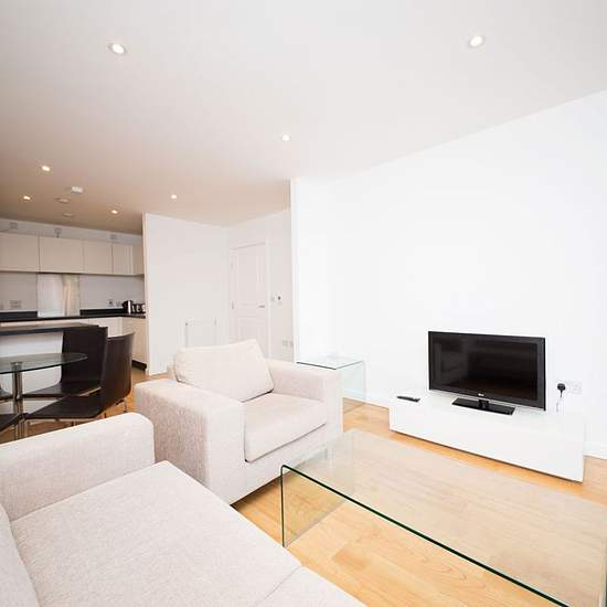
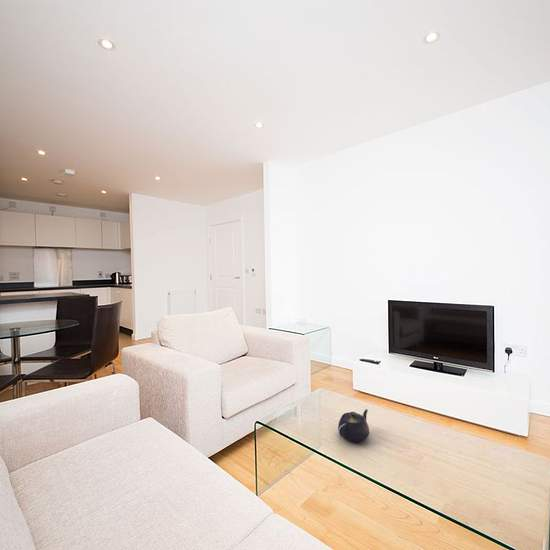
+ teapot [337,408,370,443]
